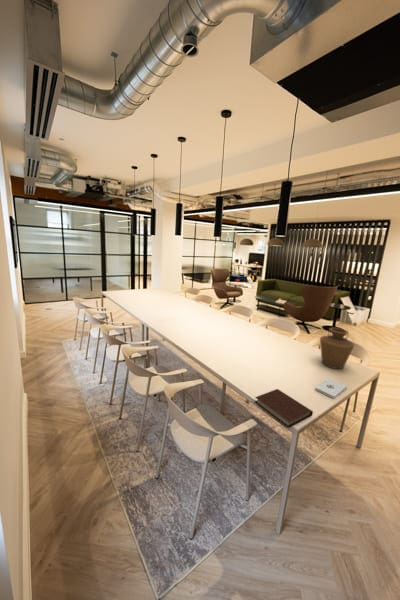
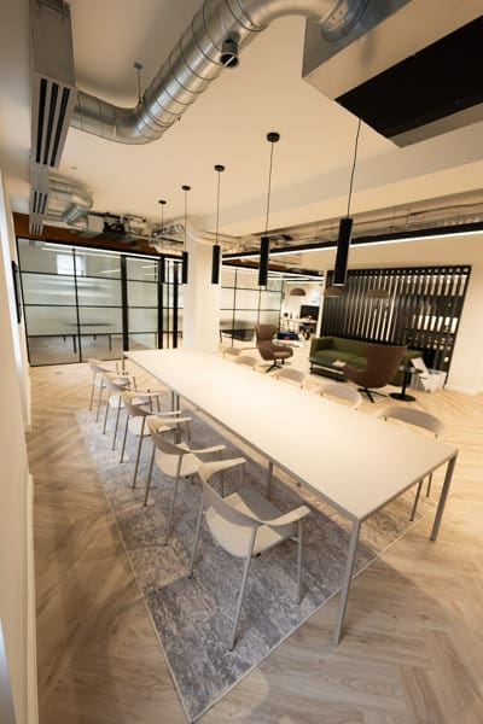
- vase [319,327,355,370]
- notepad [314,378,348,400]
- notebook [254,388,314,429]
